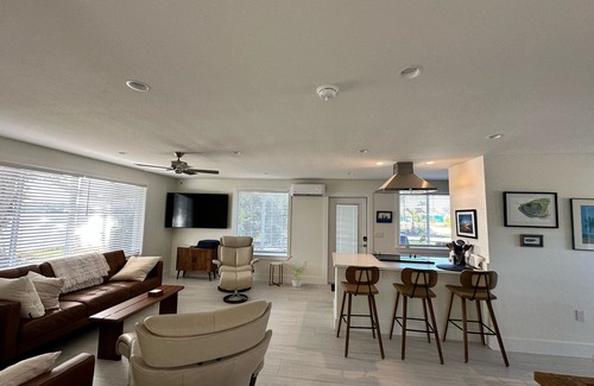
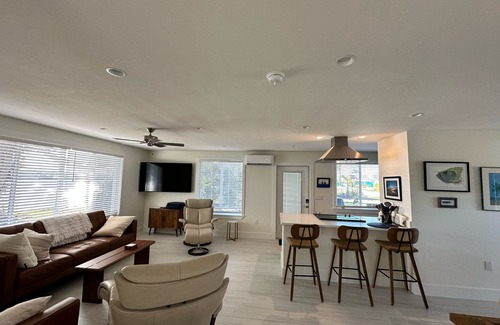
- potted plant [286,265,308,287]
